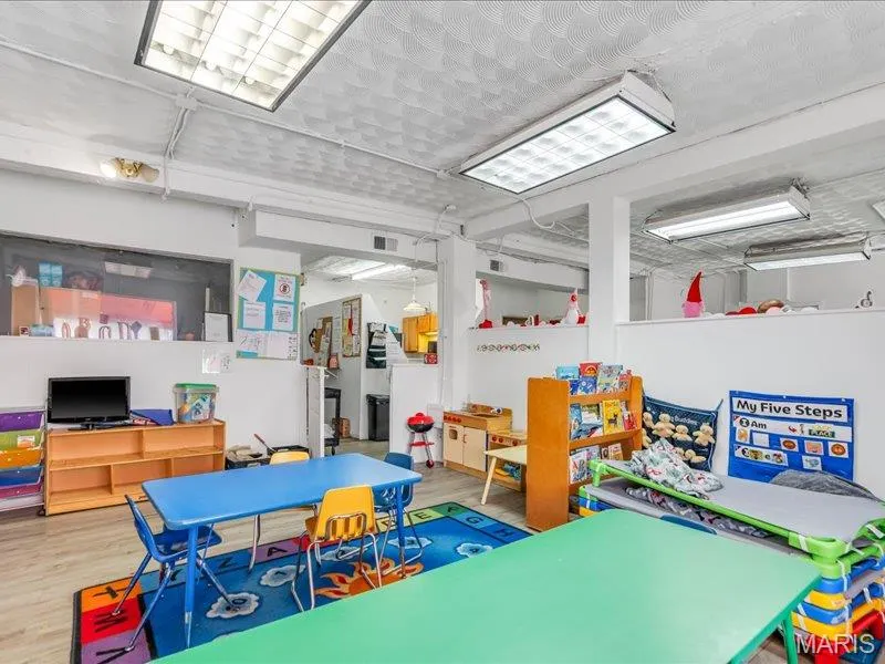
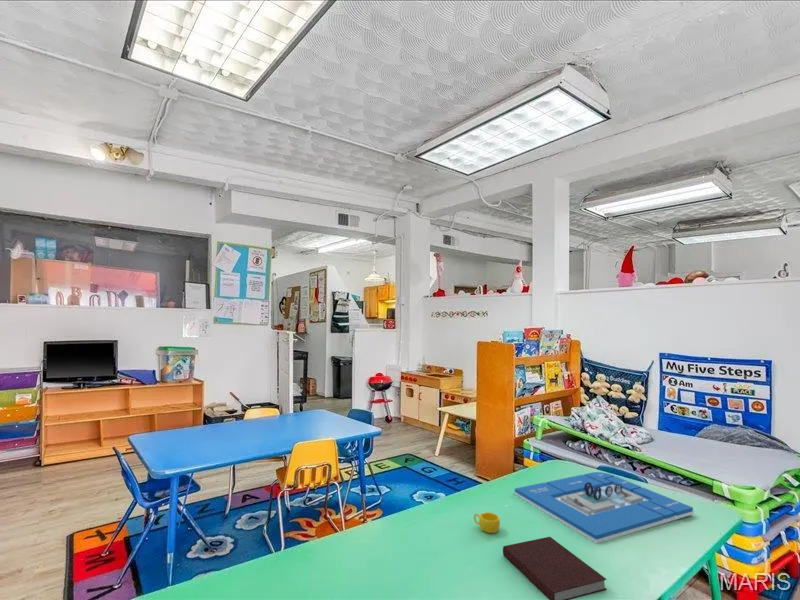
+ architectural model [513,471,695,544]
+ cup [473,511,501,534]
+ notebook [502,536,608,600]
